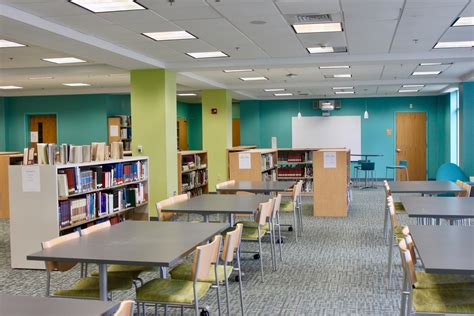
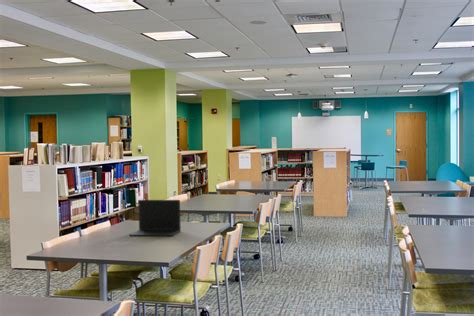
+ laptop [128,199,182,237]
